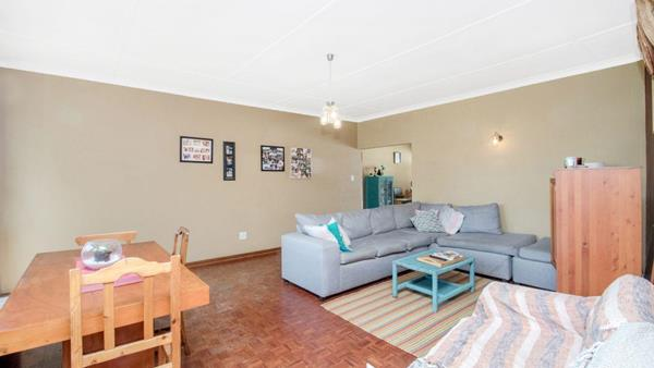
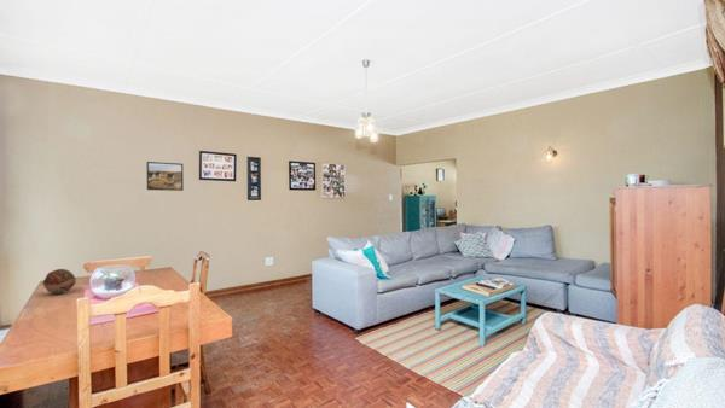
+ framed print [145,161,185,192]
+ decorative ball [42,268,77,295]
